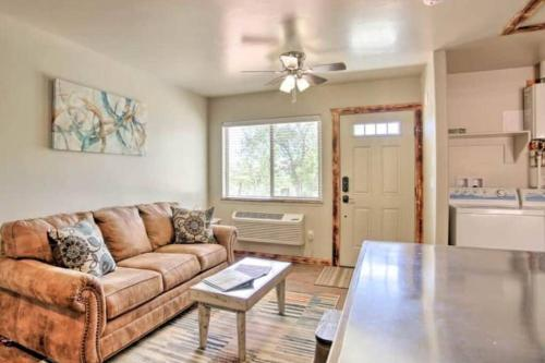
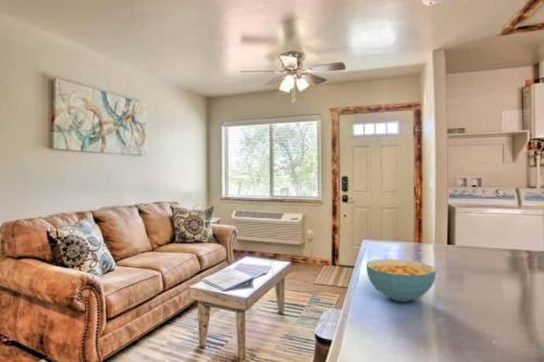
+ cereal bowl [366,258,437,303]
